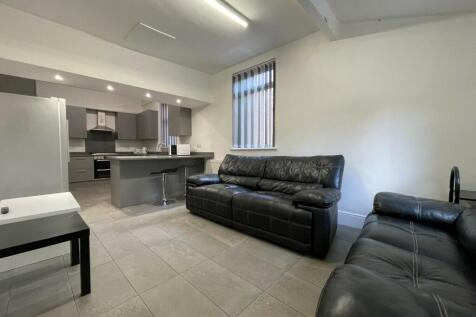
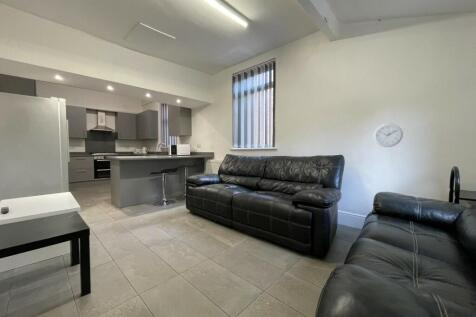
+ wall clock [373,123,404,148]
